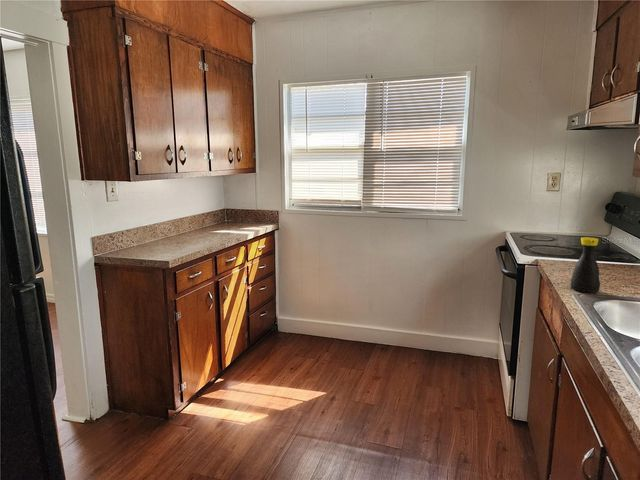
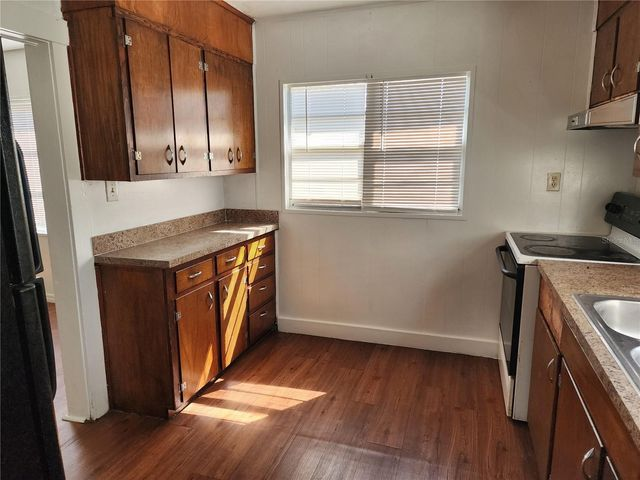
- bottle [570,236,601,294]
